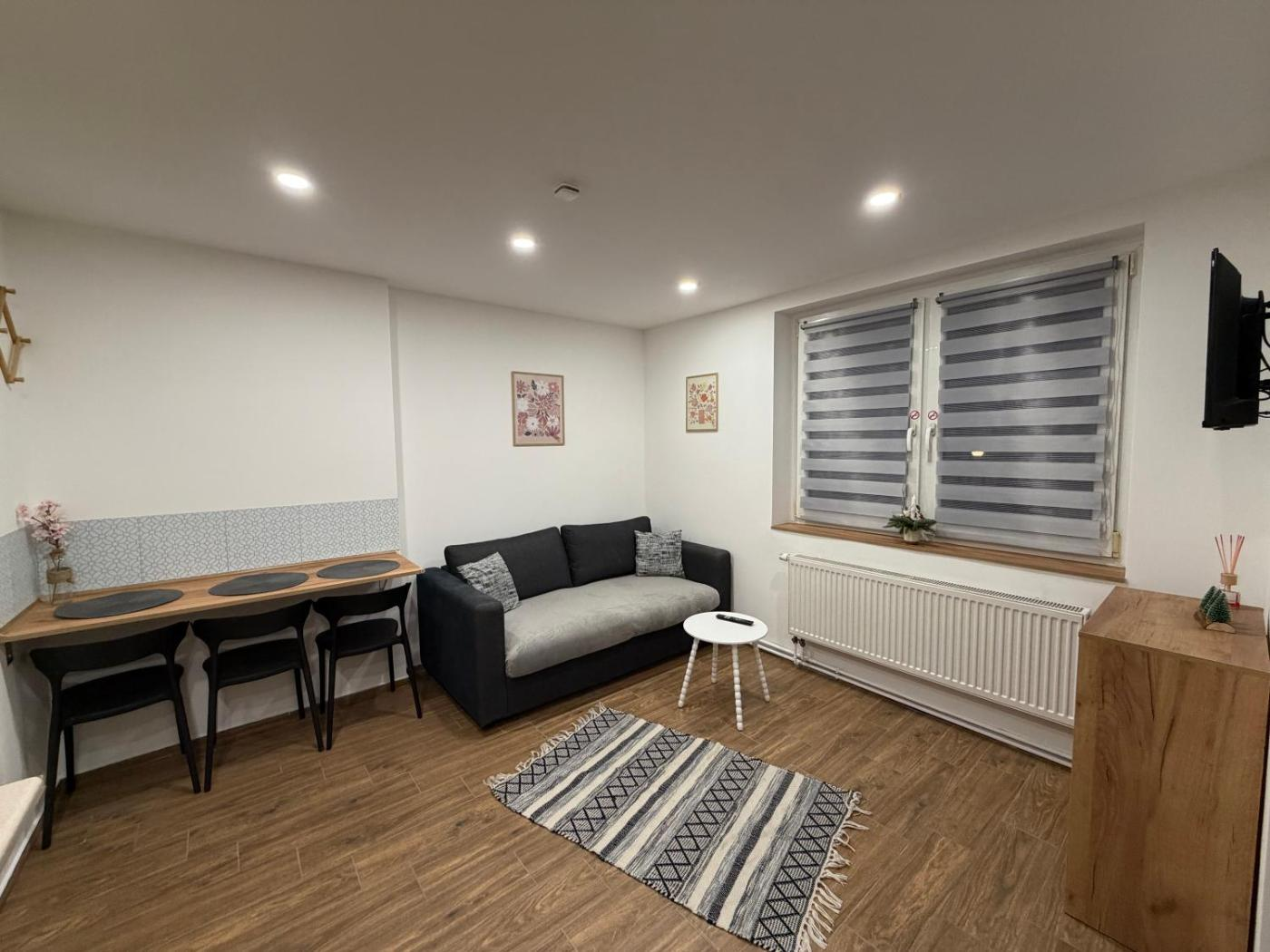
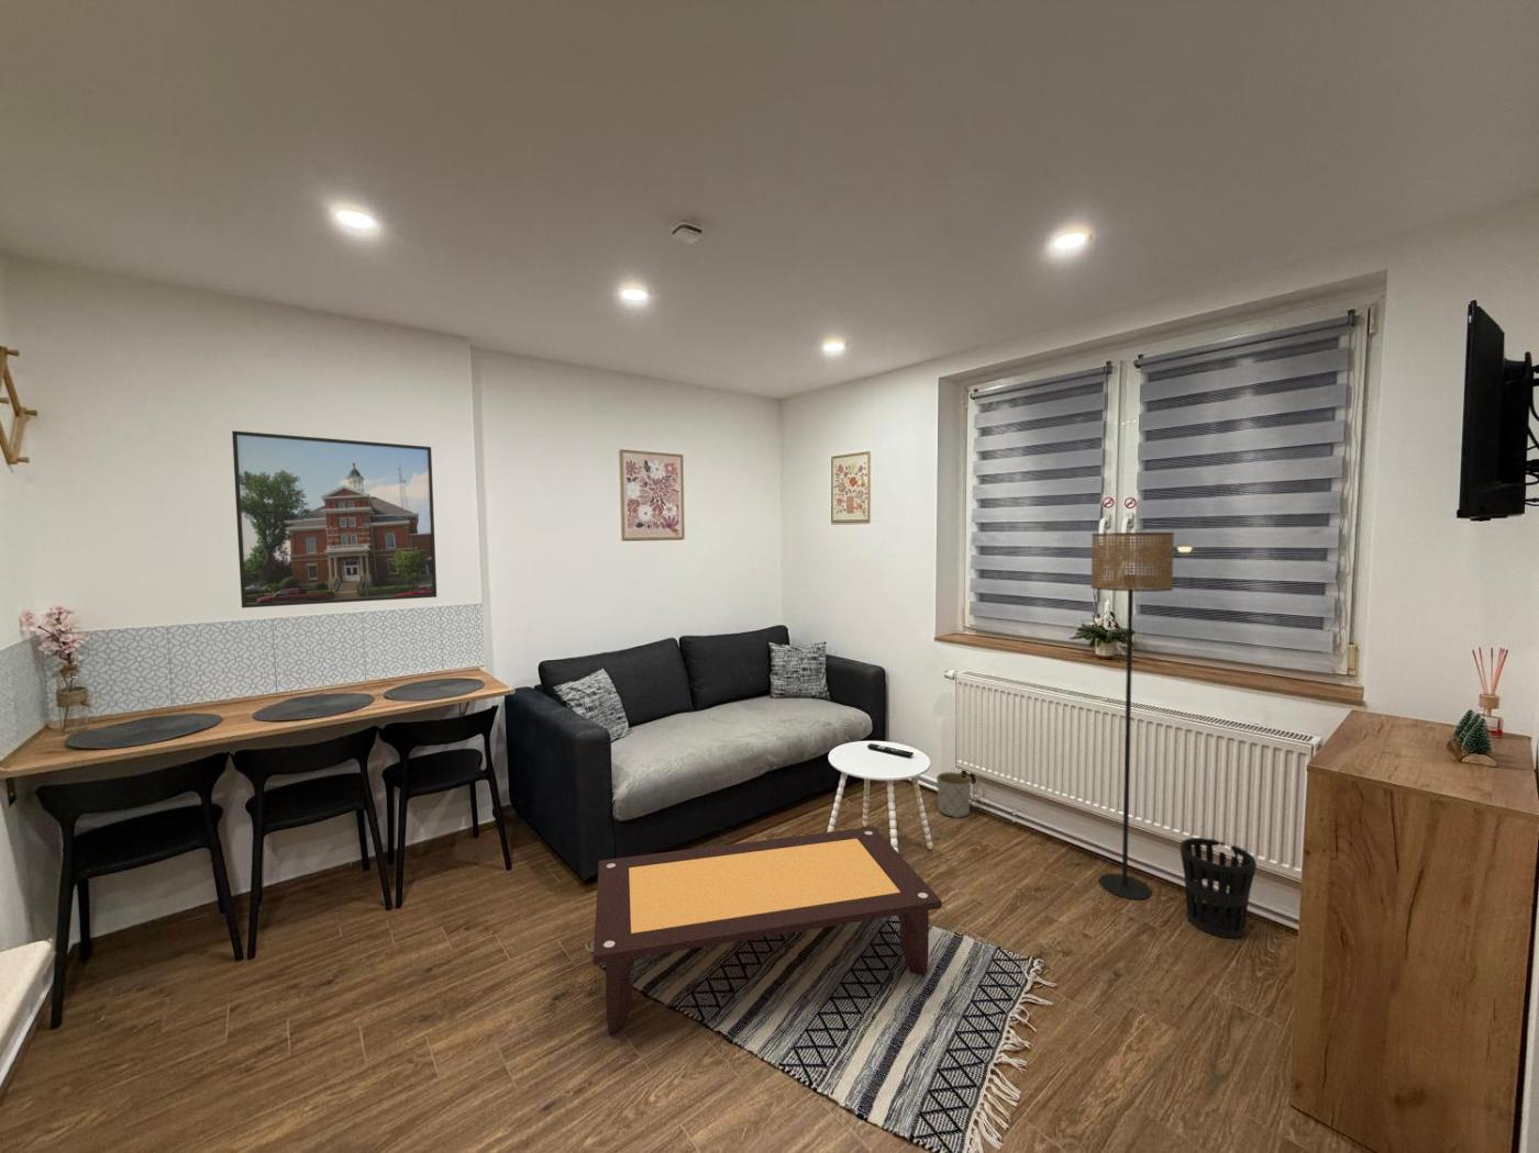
+ planter [936,770,973,819]
+ wastebasket [1179,837,1258,939]
+ floor lamp [1089,532,1175,900]
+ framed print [230,430,437,609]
+ coffee table [593,826,943,1034]
